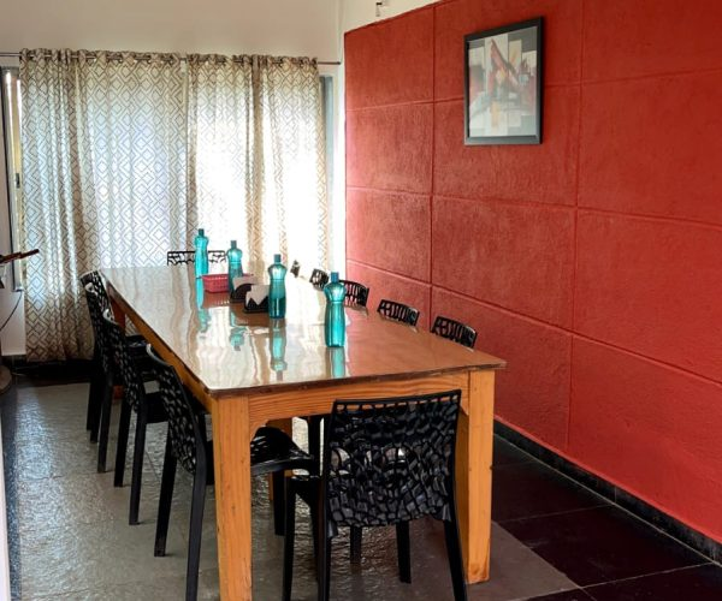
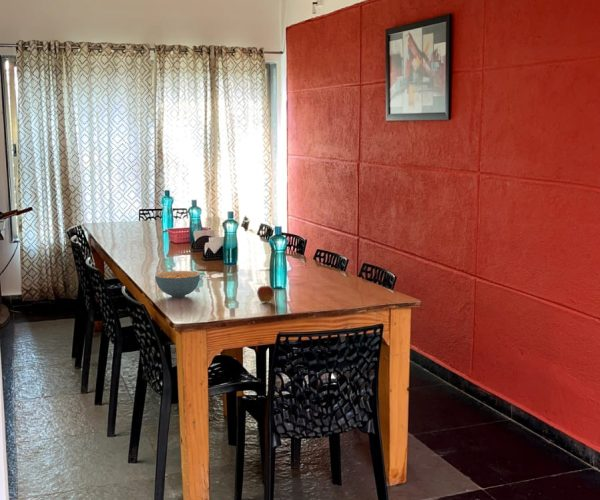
+ fruit [256,285,275,304]
+ cereal bowl [154,270,201,299]
